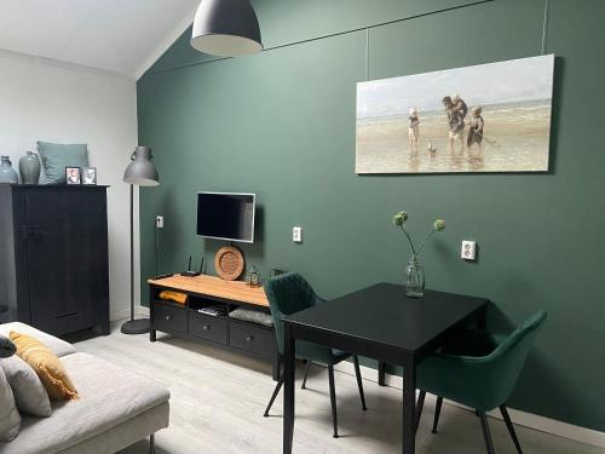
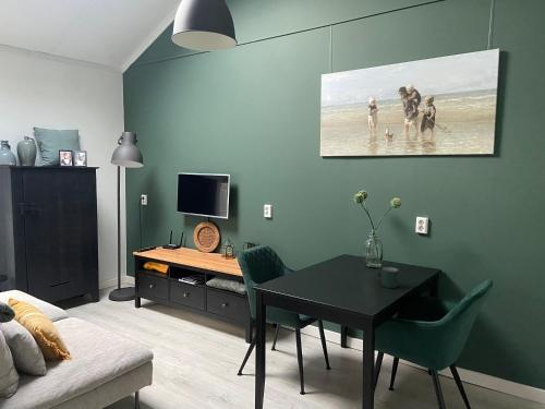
+ mug [377,266,399,289]
